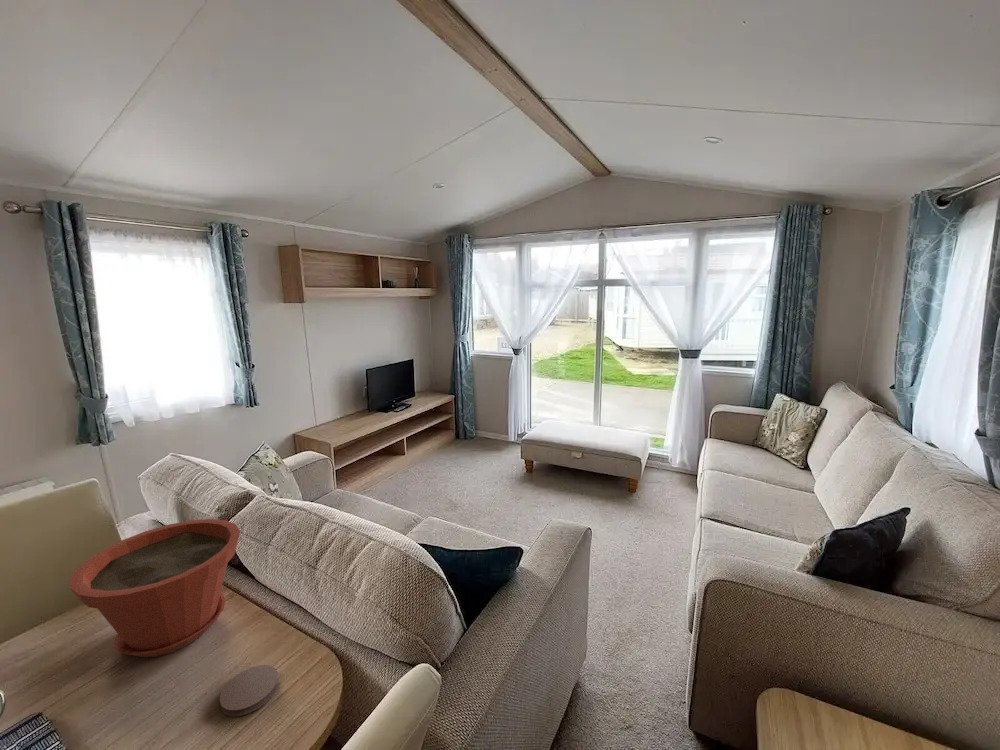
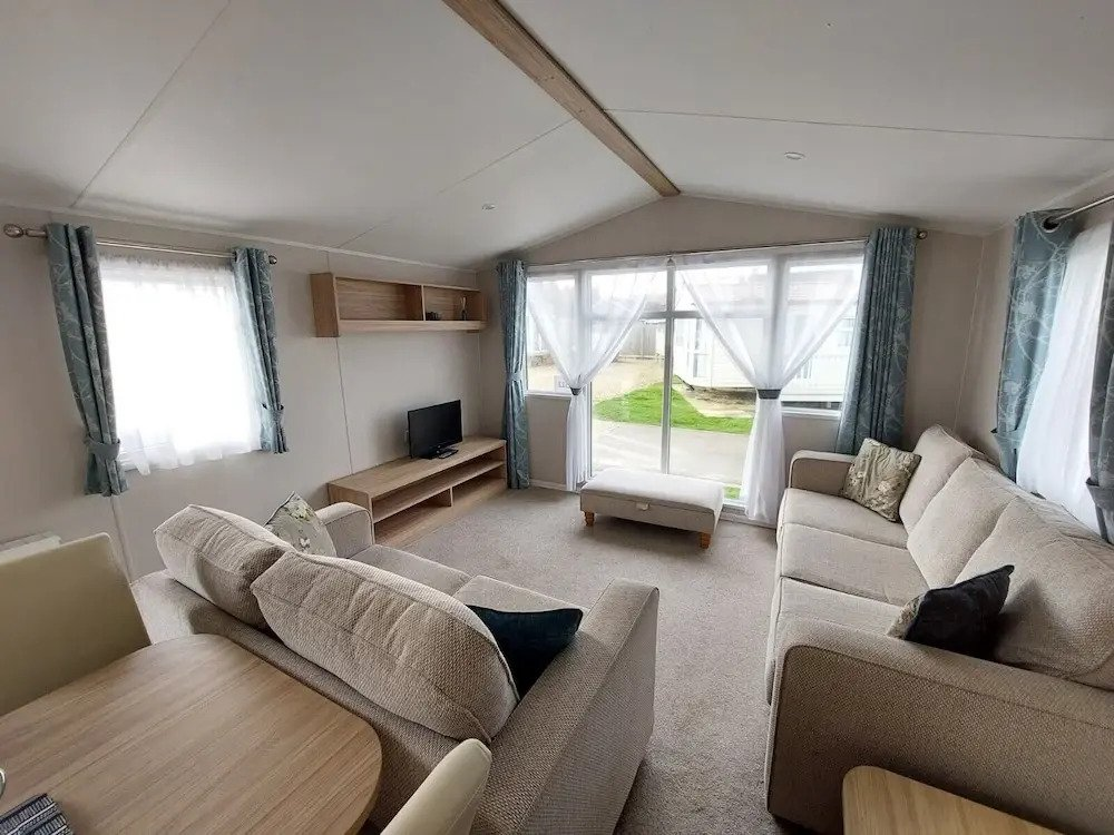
- coaster [219,664,279,717]
- plant pot [68,518,241,658]
